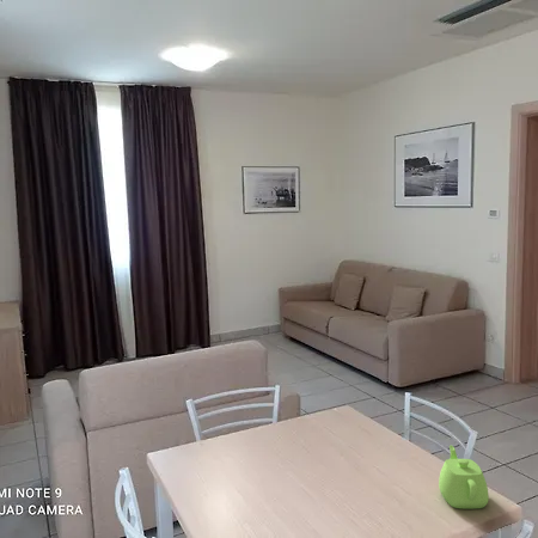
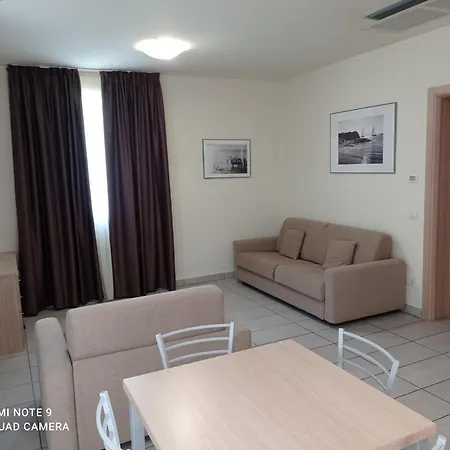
- teapot [438,444,490,511]
